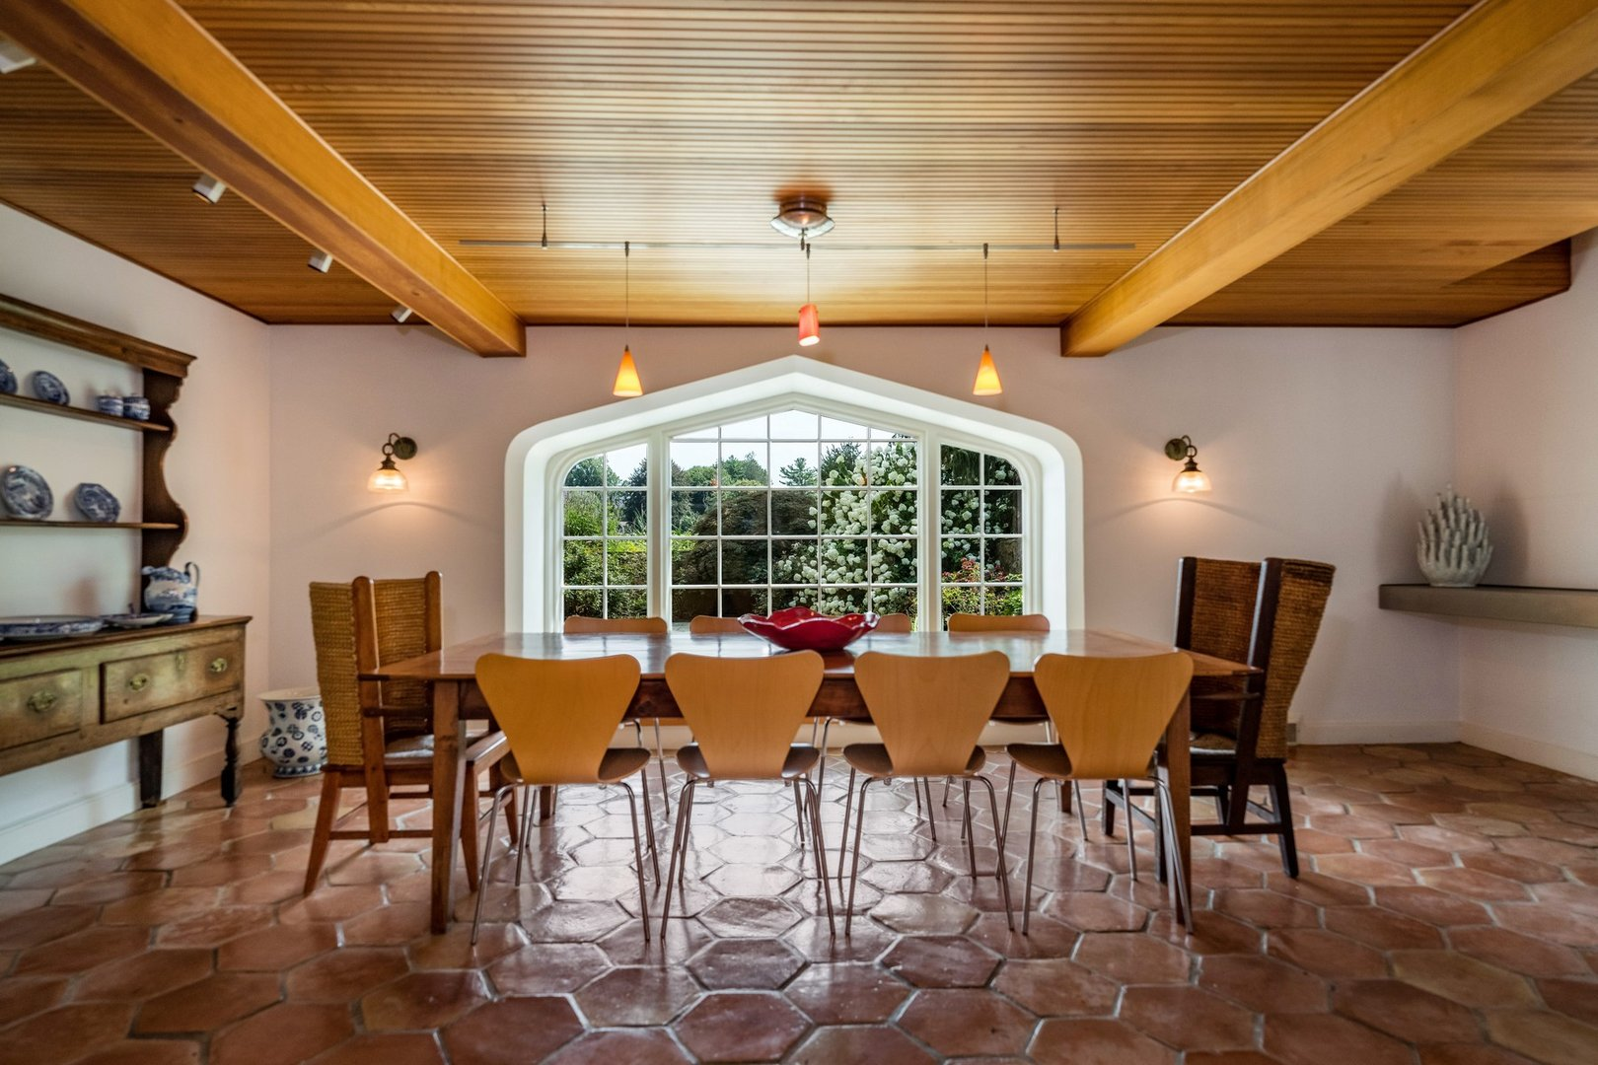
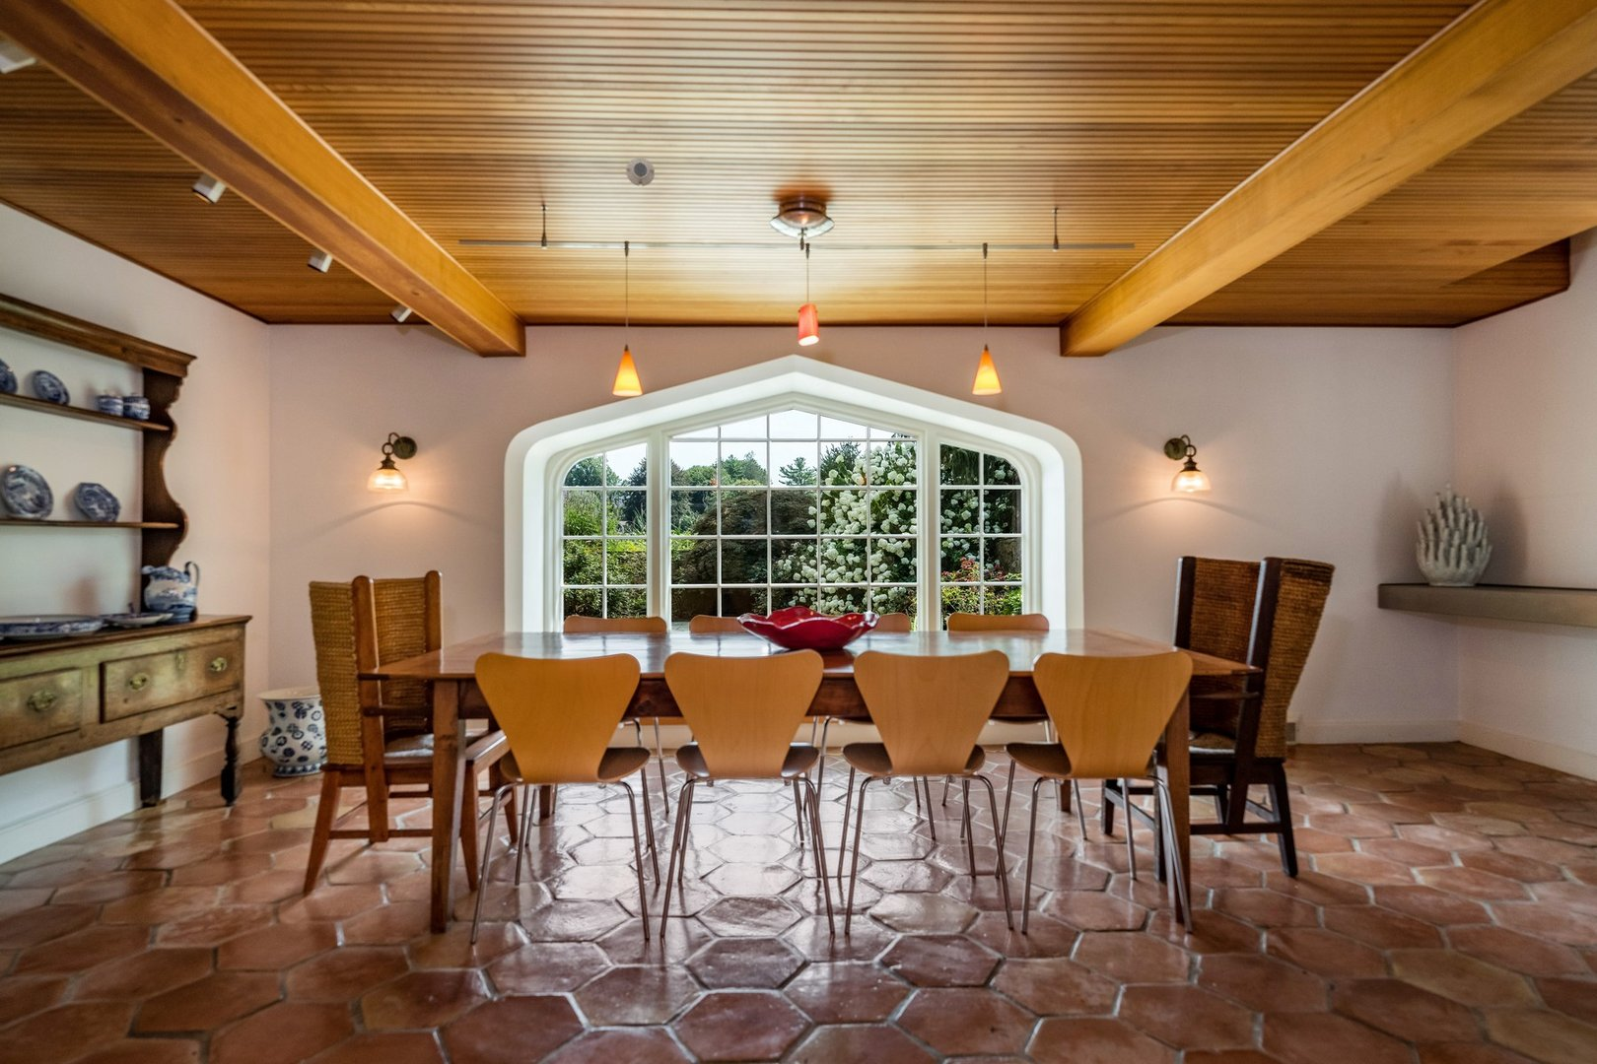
+ smoke detector [625,157,656,188]
